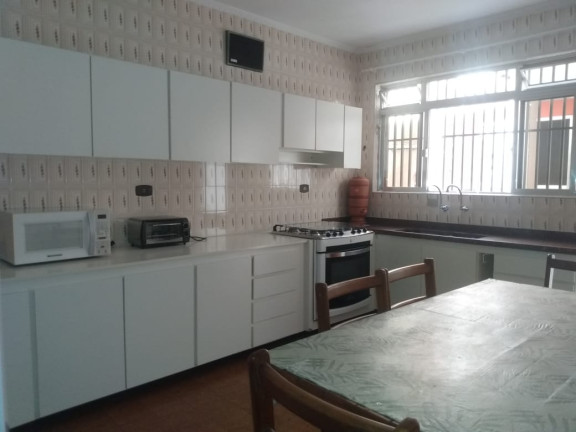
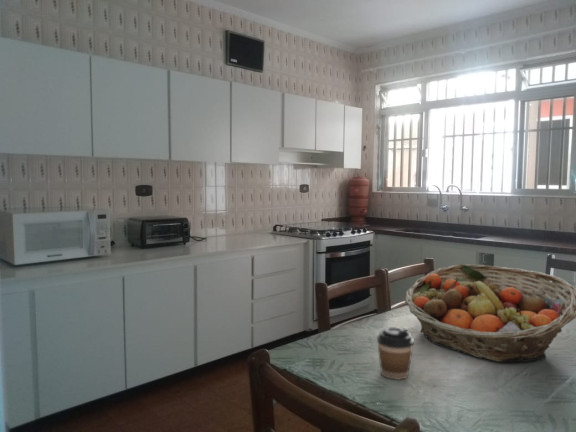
+ coffee cup [376,326,415,381]
+ fruit basket [404,263,576,363]
